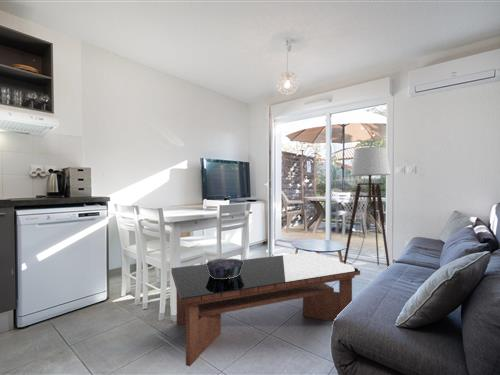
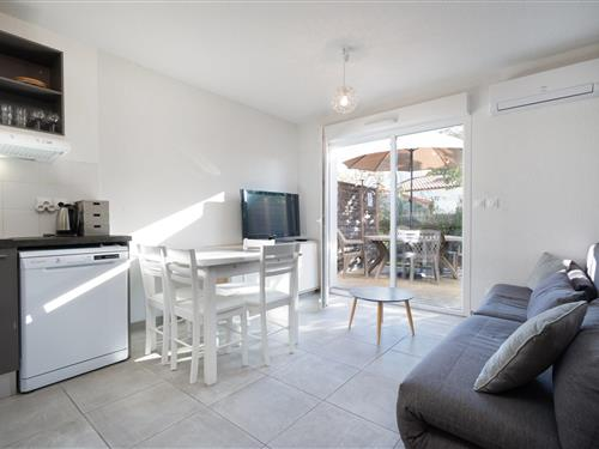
- decorative bowl [205,257,244,279]
- floor lamp [342,146,392,268]
- coffee table [170,251,361,367]
